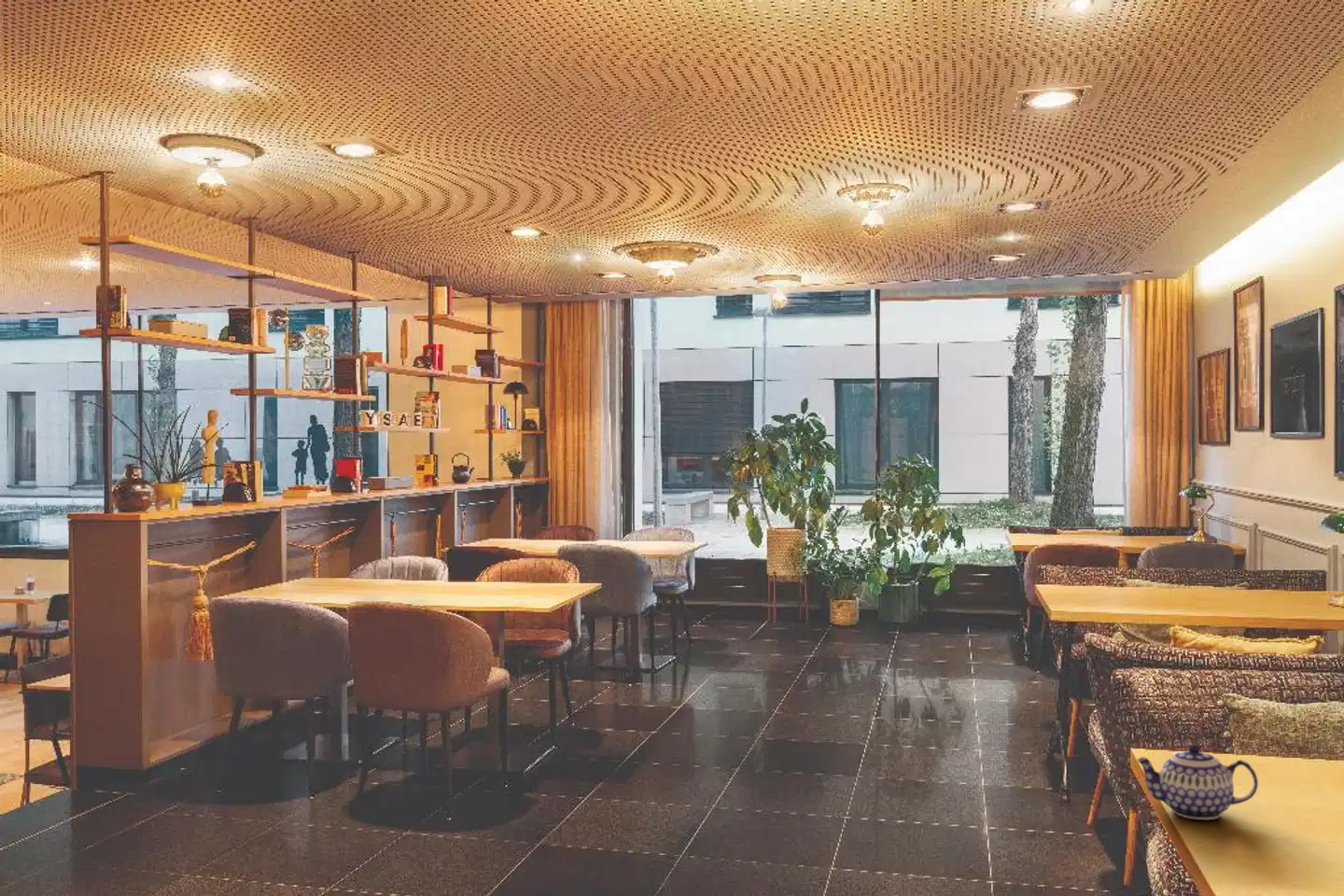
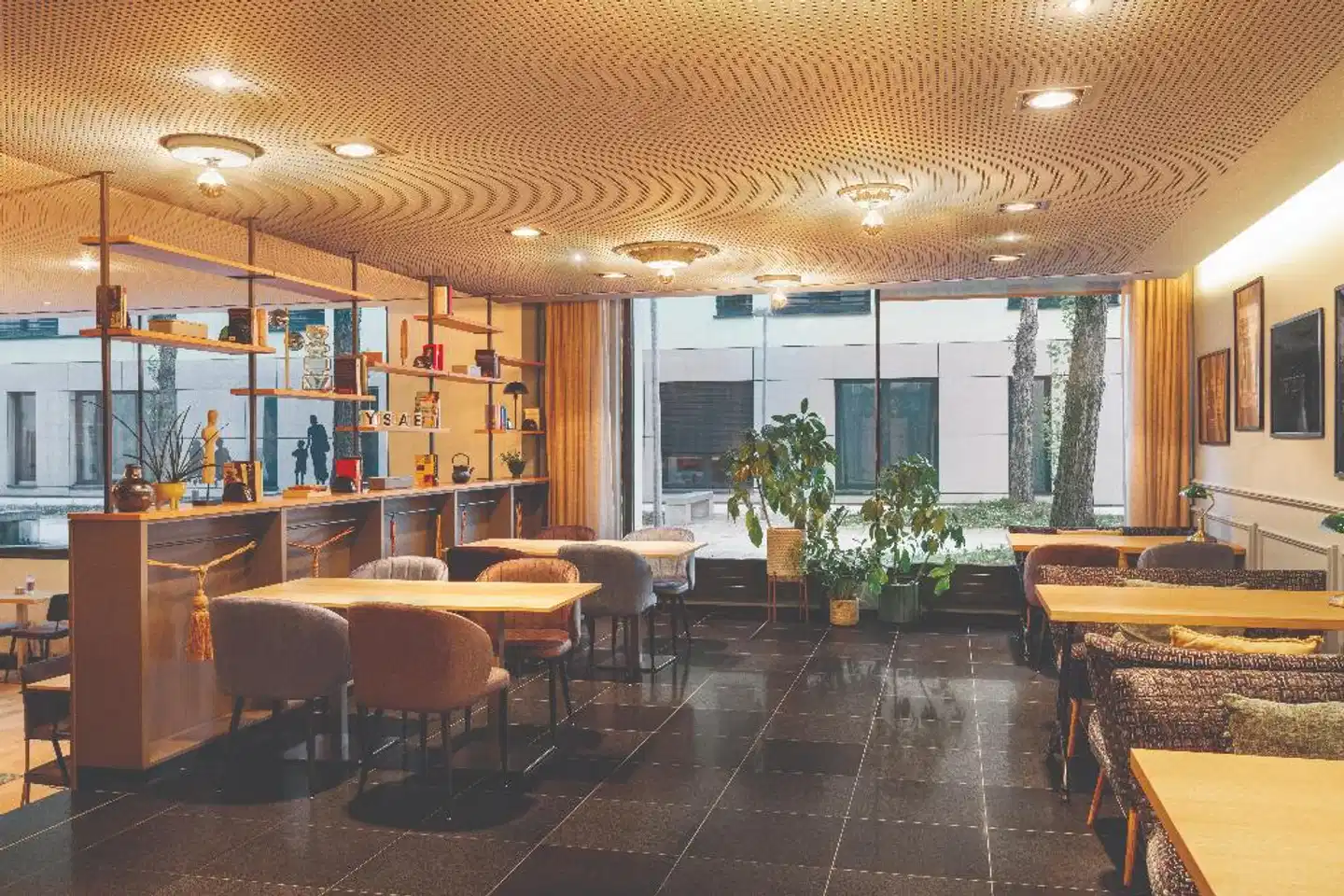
- teapot [1135,743,1259,820]
